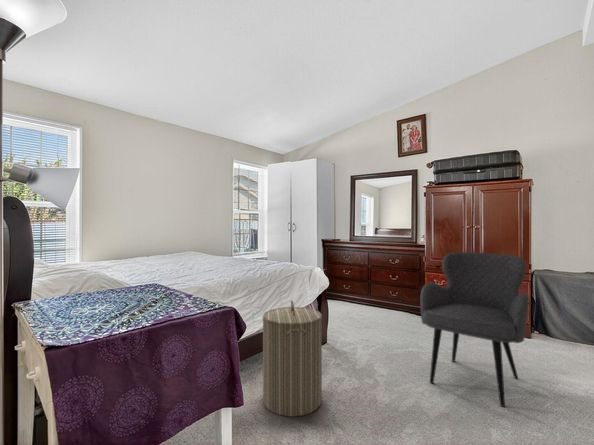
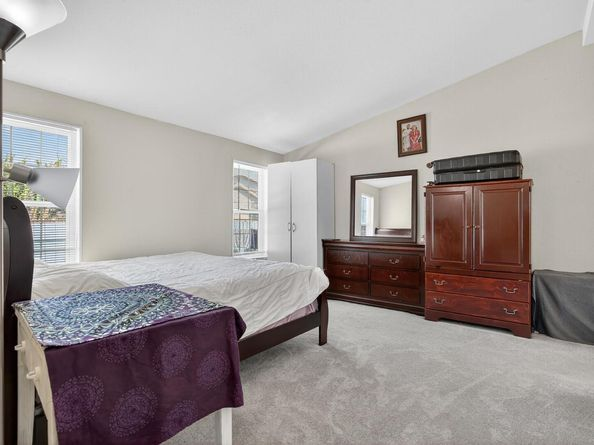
- armchair [419,251,530,408]
- laundry hamper [261,299,323,418]
